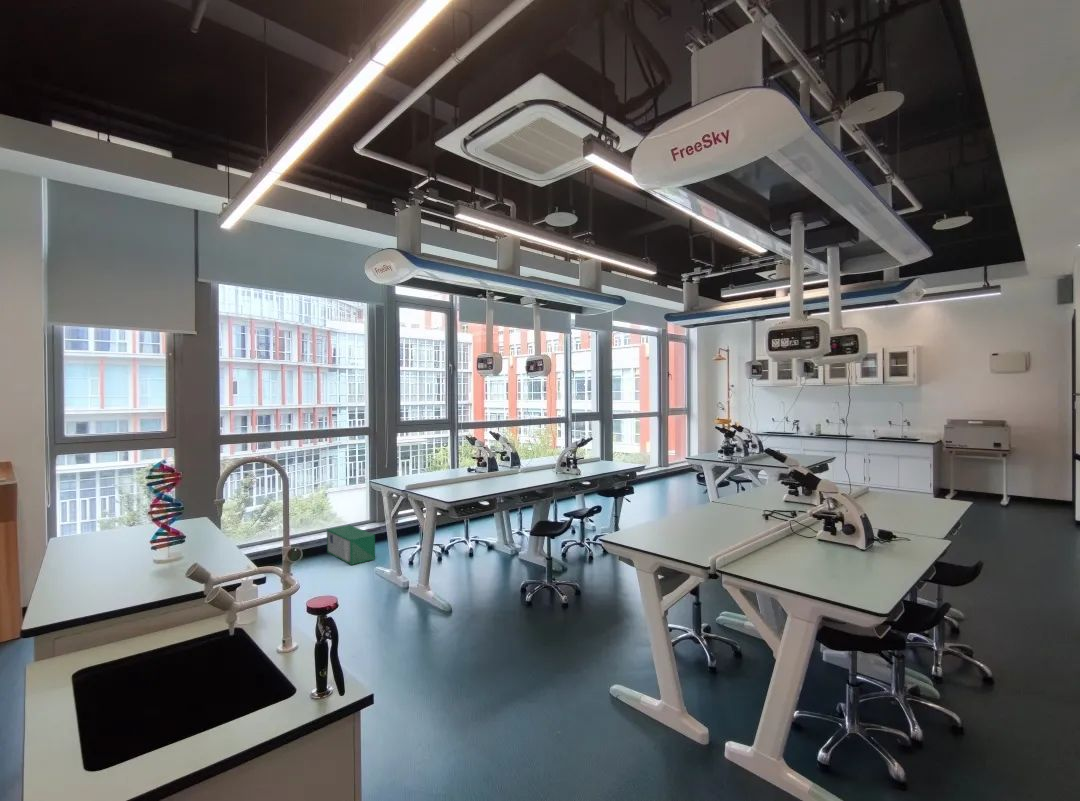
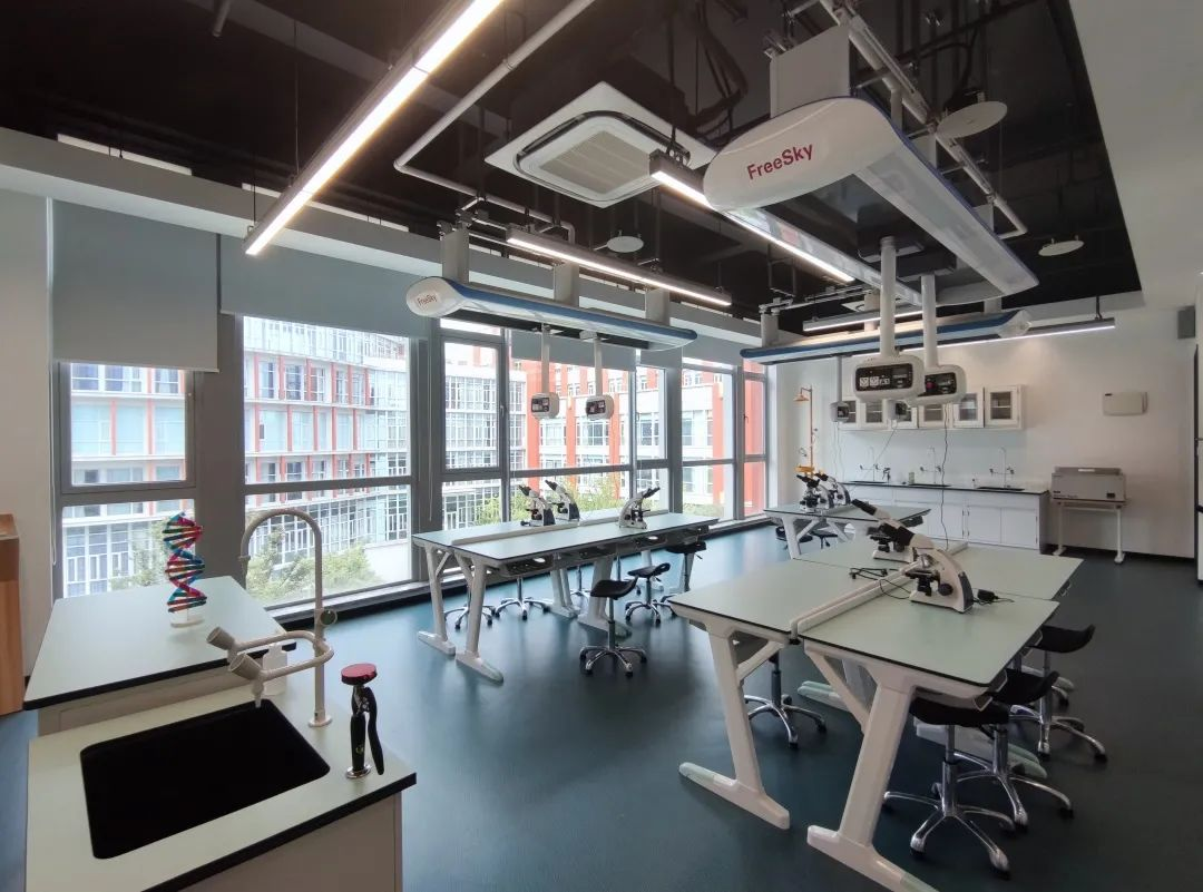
- storage bin [326,524,376,566]
